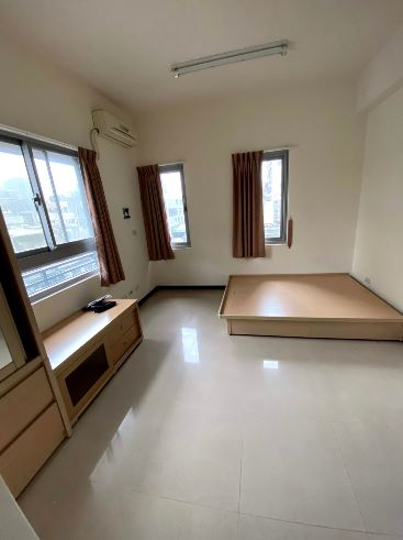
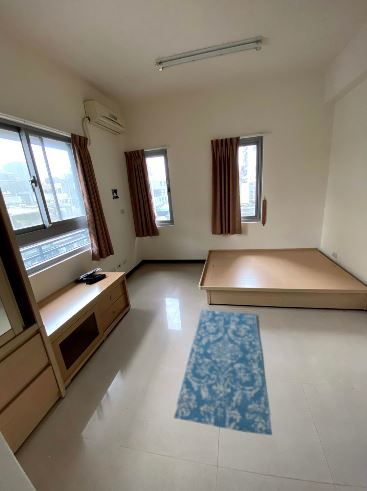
+ rug [173,309,273,436]
